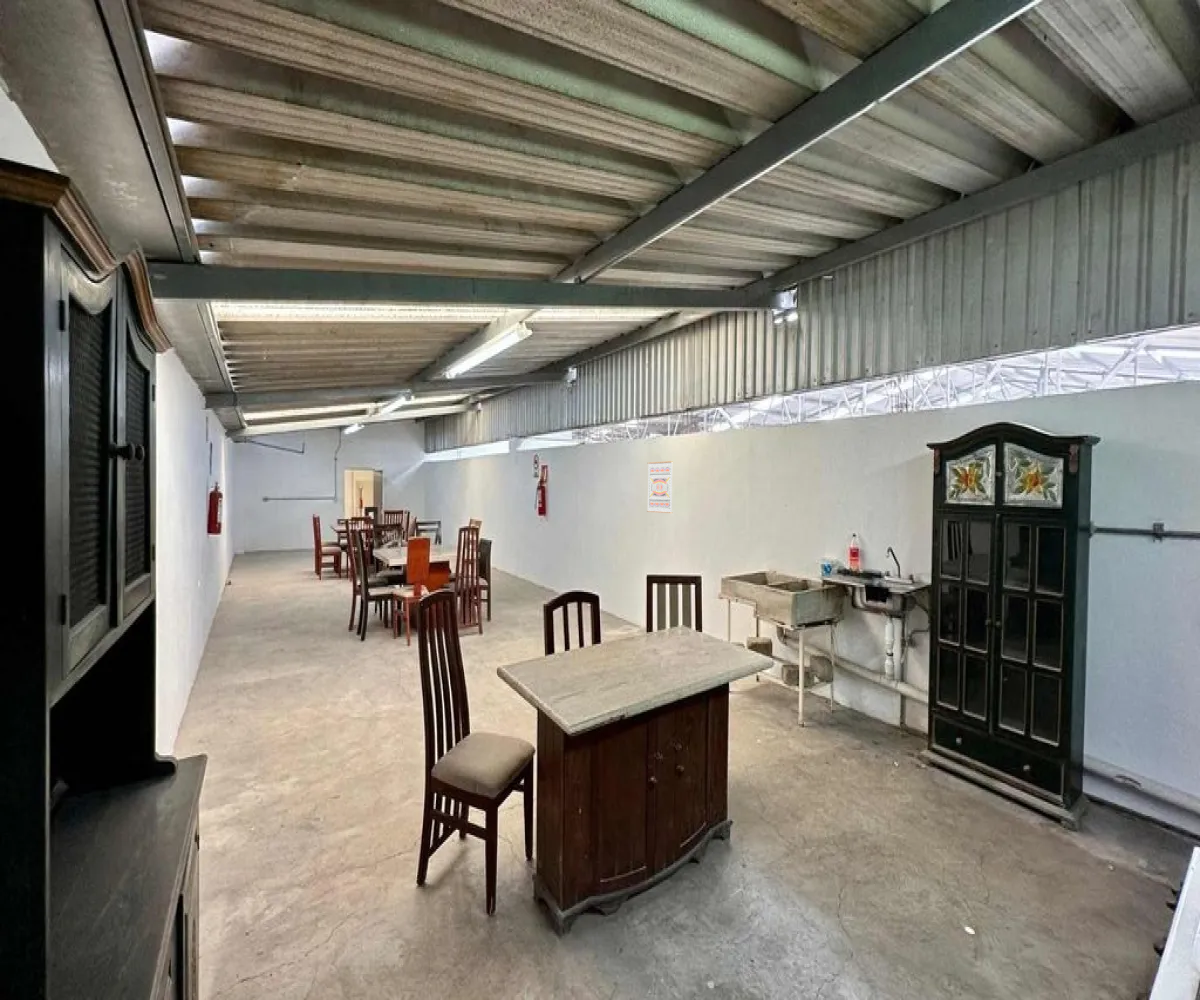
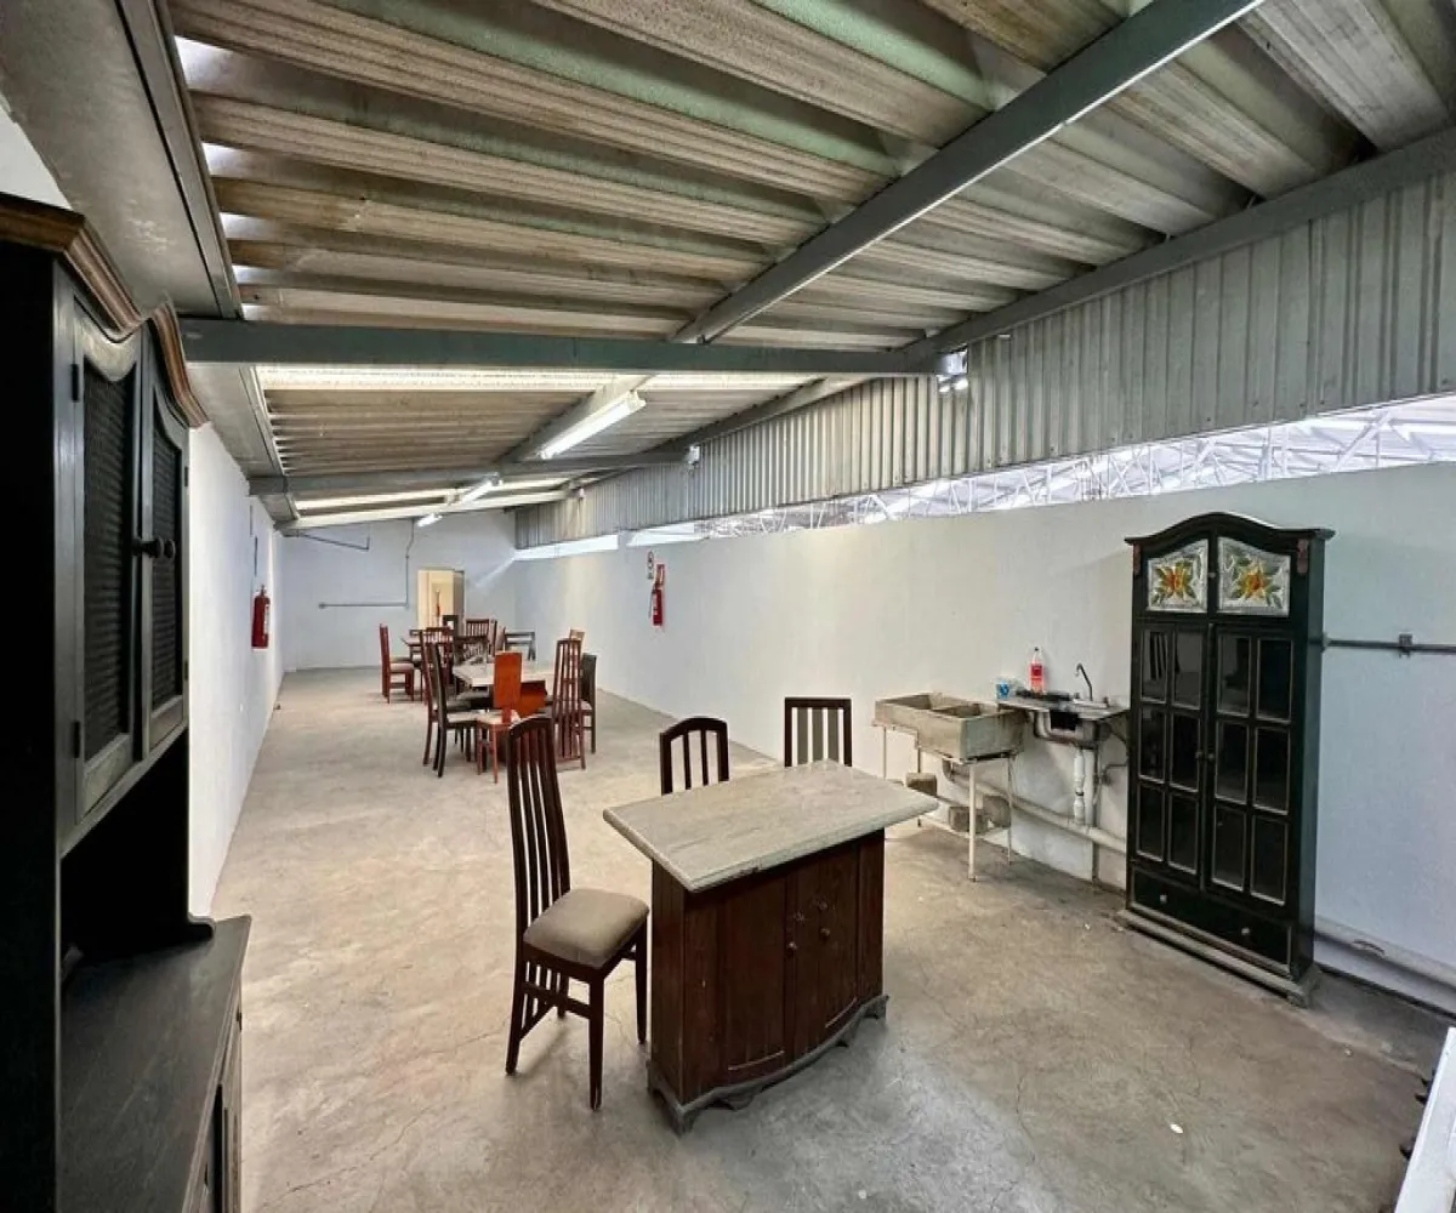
- wall art [646,460,674,514]
